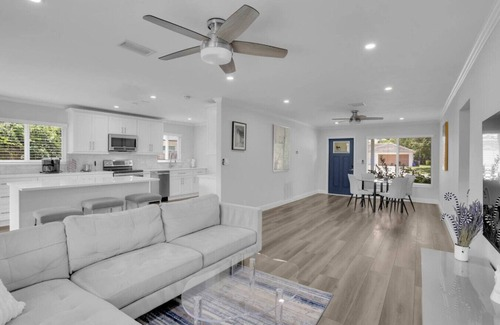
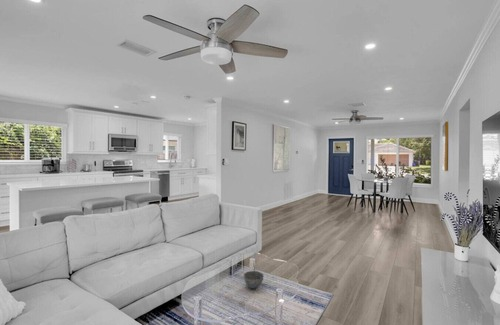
+ bowl [243,270,265,289]
